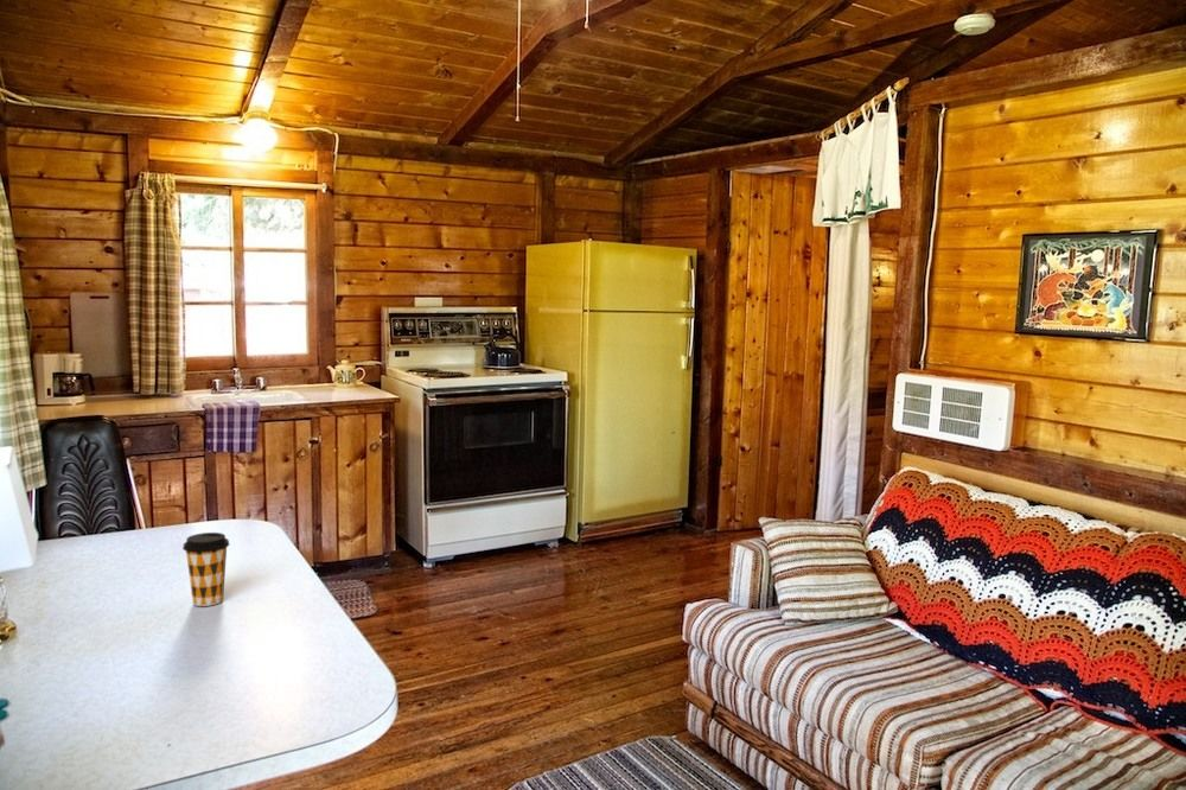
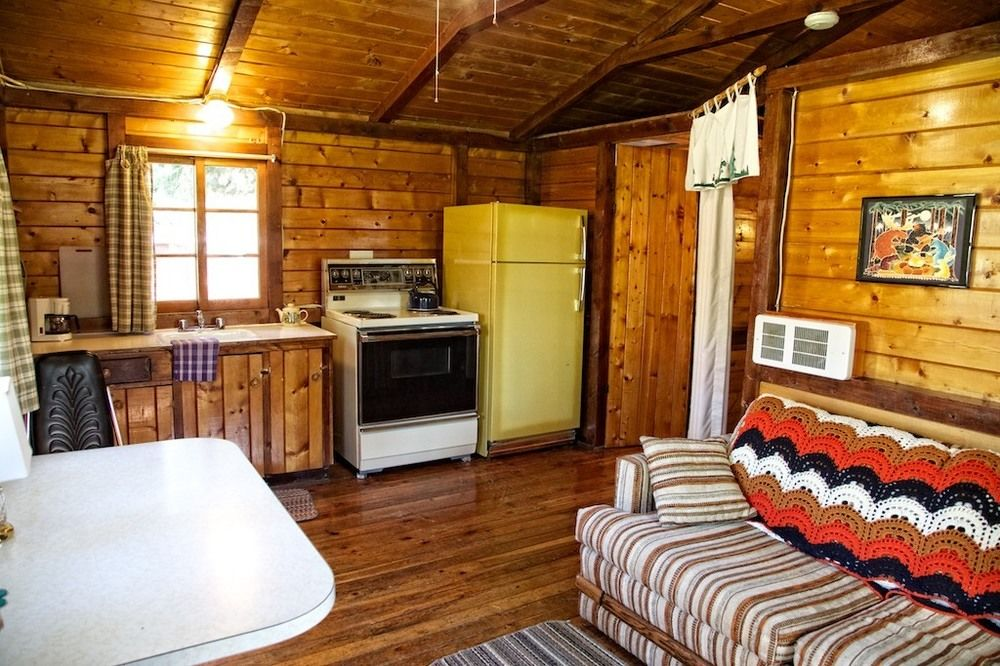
- coffee cup [181,531,230,607]
